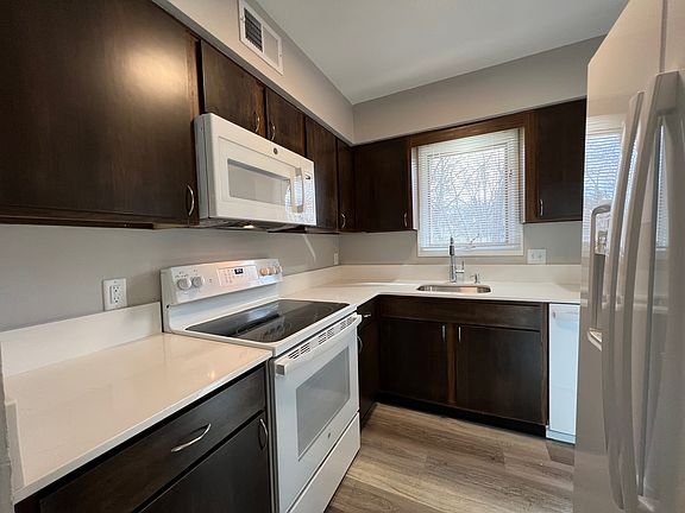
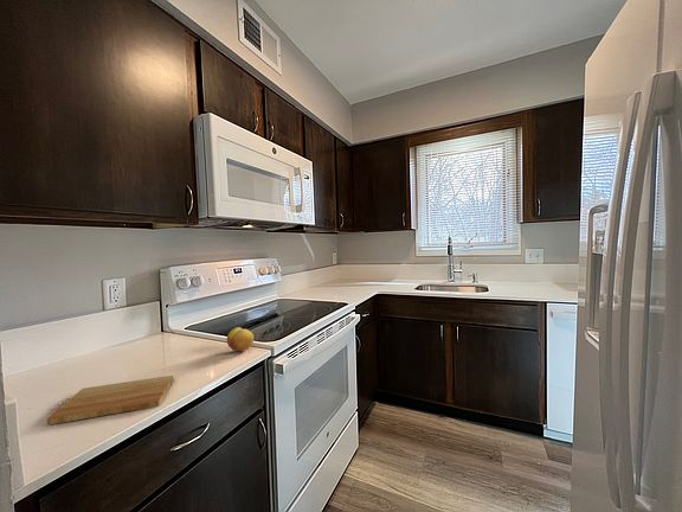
+ cutting board [46,375,175,425]
+ fruit [226,326,255,353]
